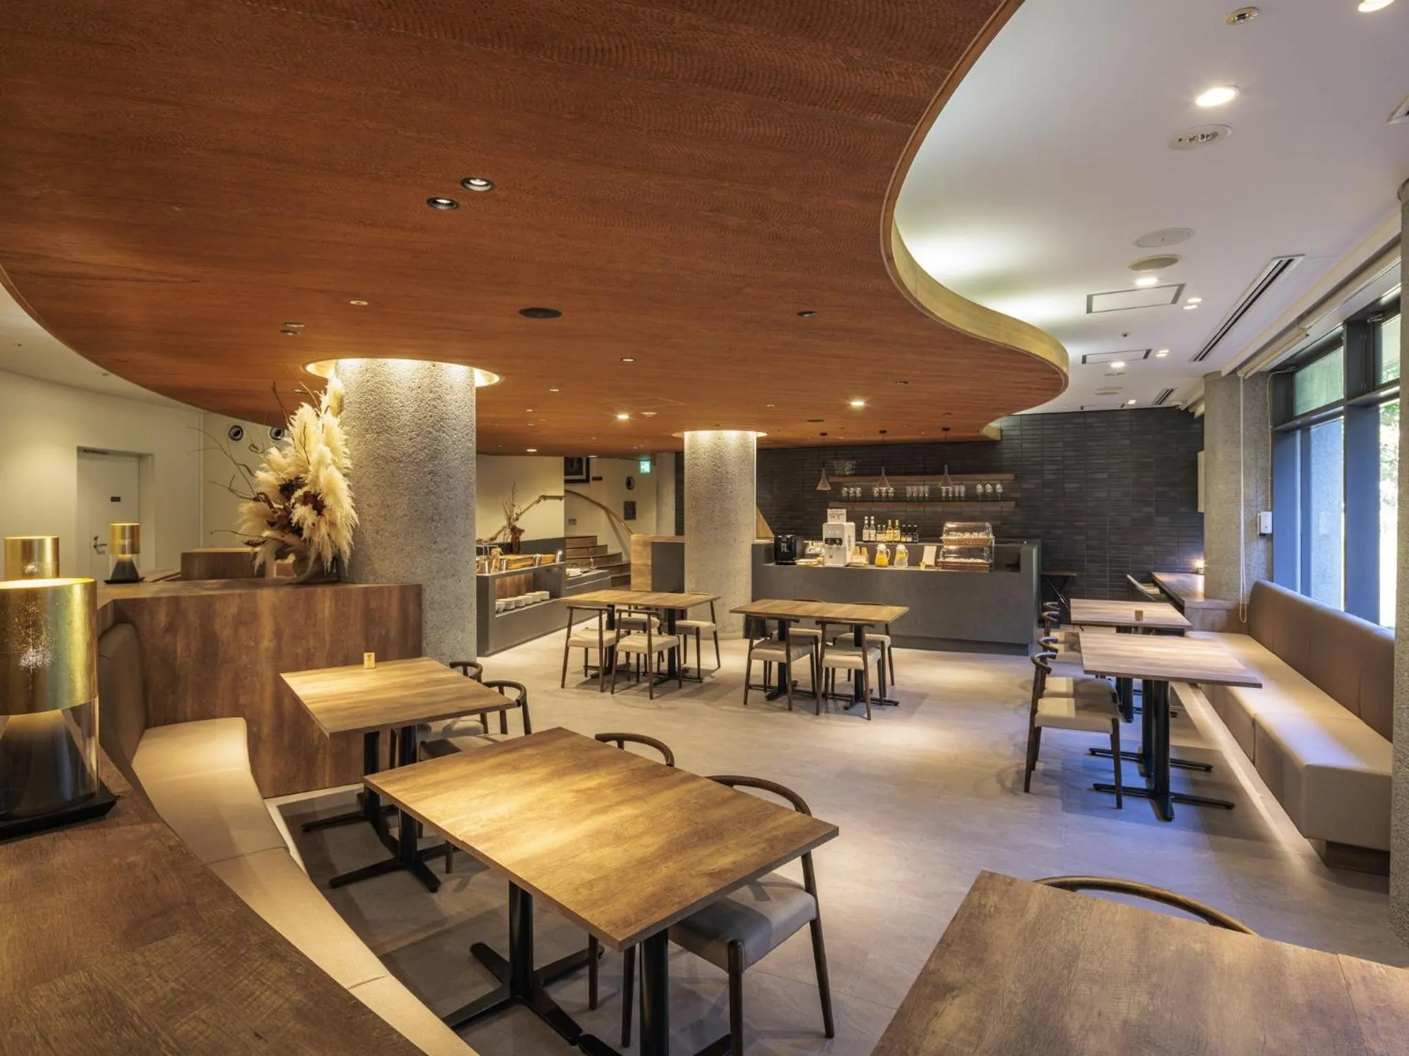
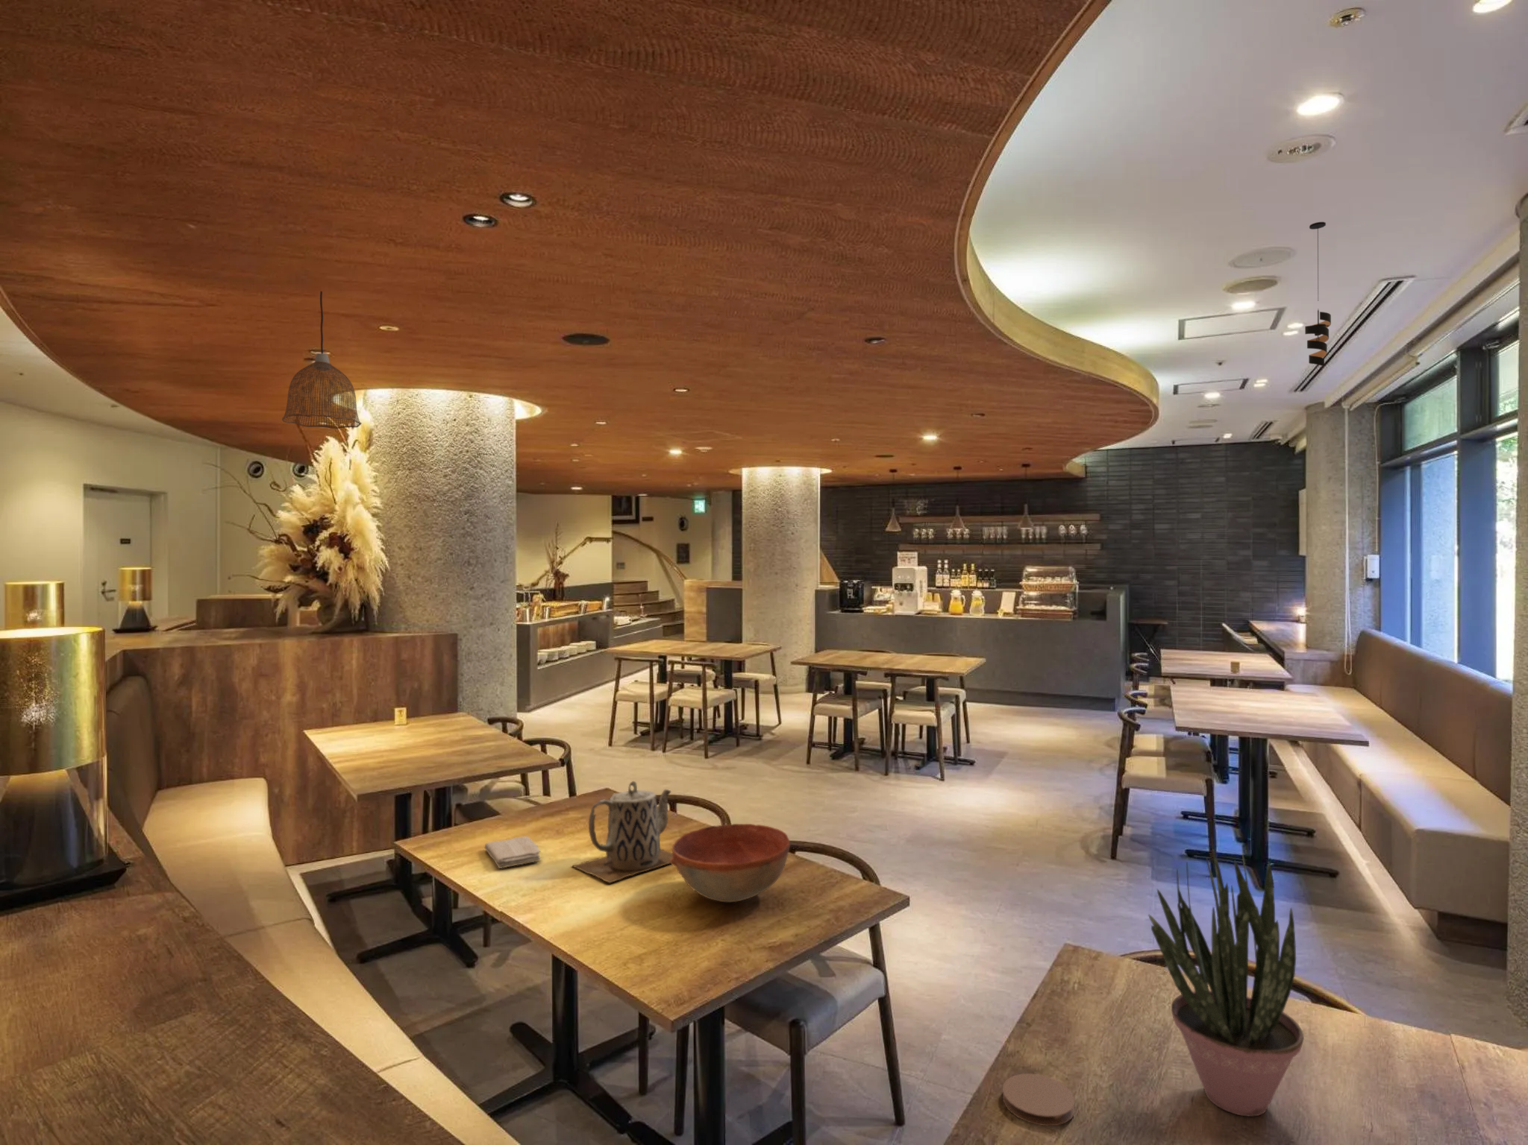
+ pendant lamp [282,291,362,429]
+ coaster [1002,1073,1076,1127]
+ pendant light [1304,221,1332,368]
+ potted plant [1148,848,1305,1117]
+ washcloth [484,836,541,870]
+ teapot [570,781,673,883]
+ bowl [670,823,790,903]
